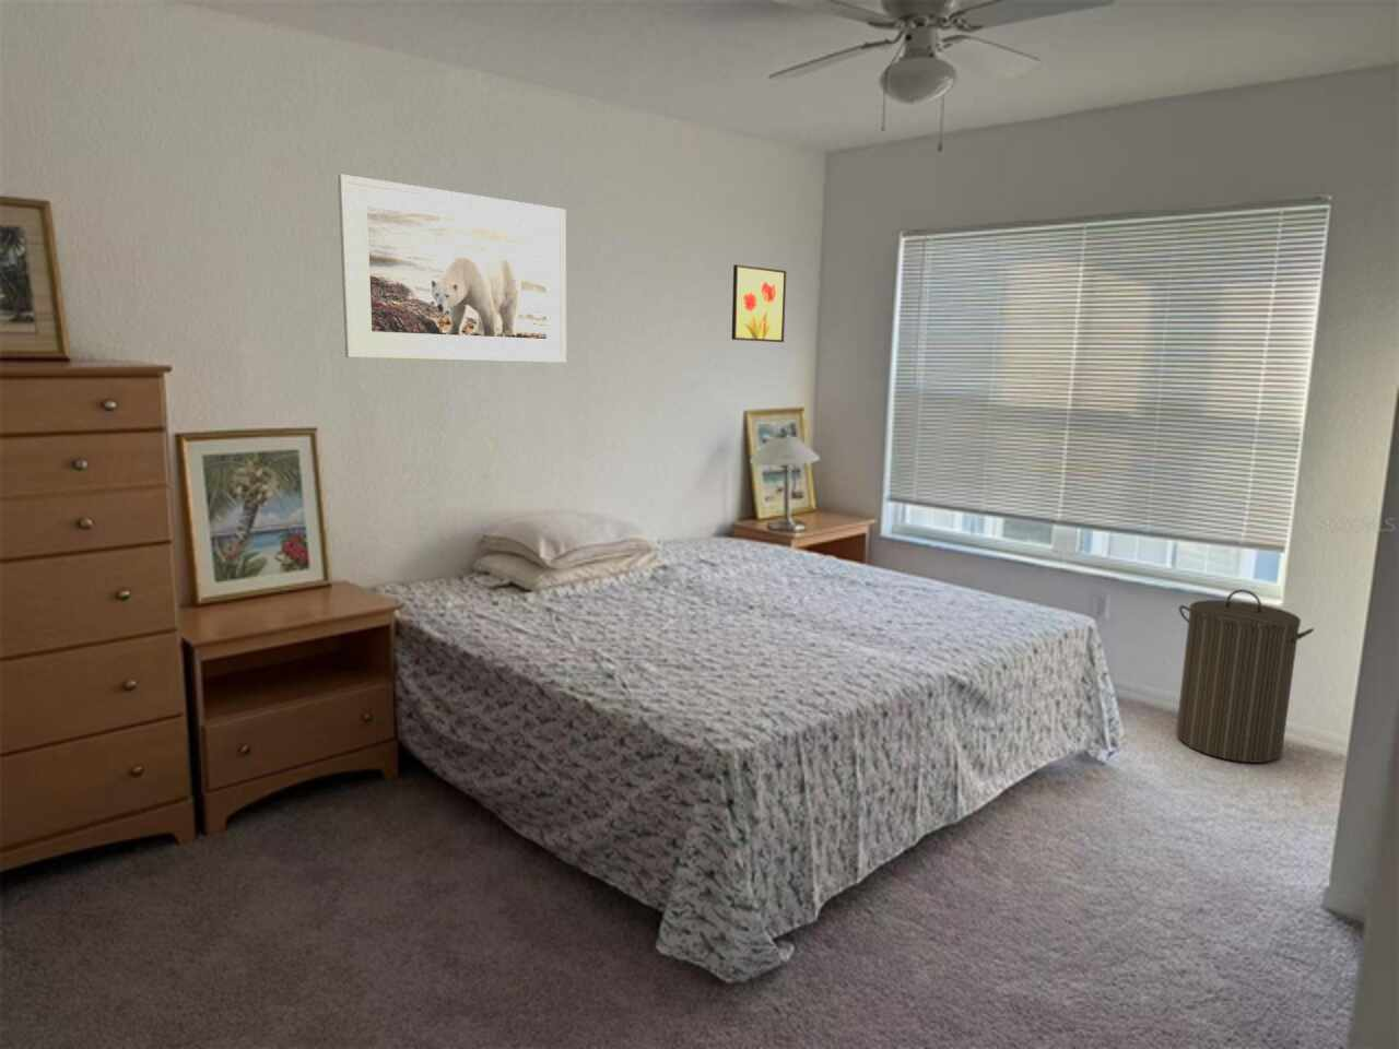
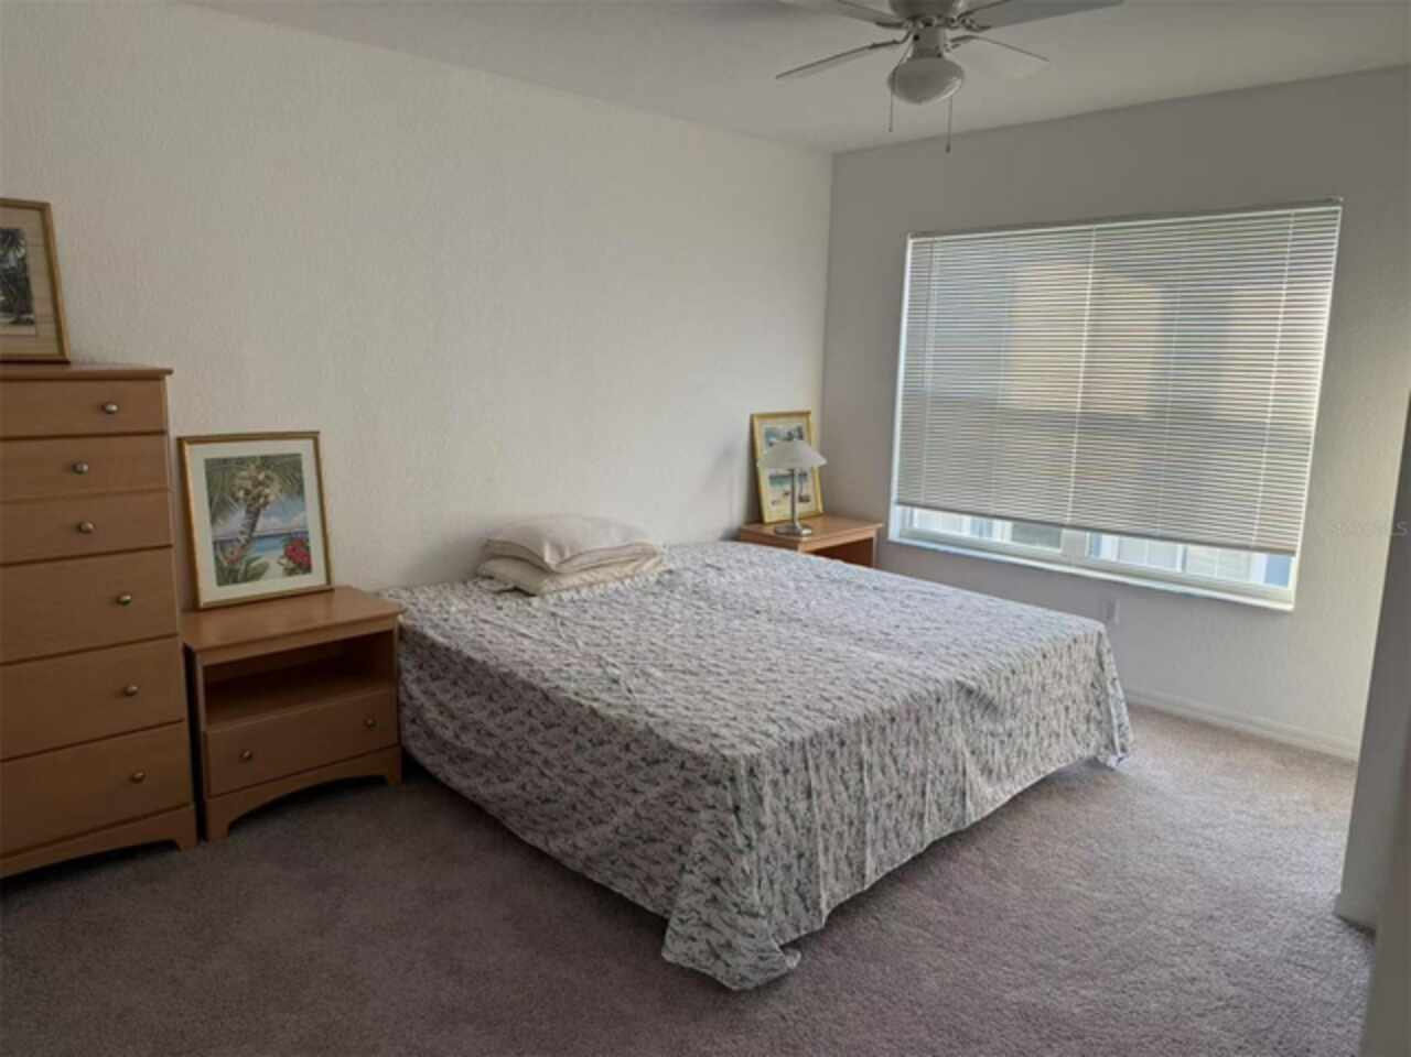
- laundry hamper [1175,588,1315,764]
- wall art [730,263,787,343]
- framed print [337,174,567,364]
